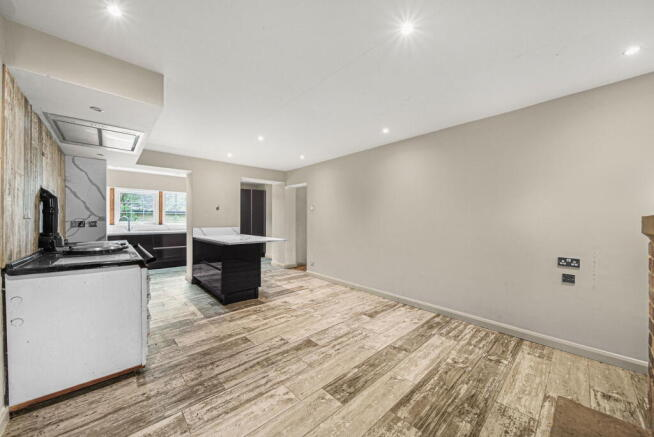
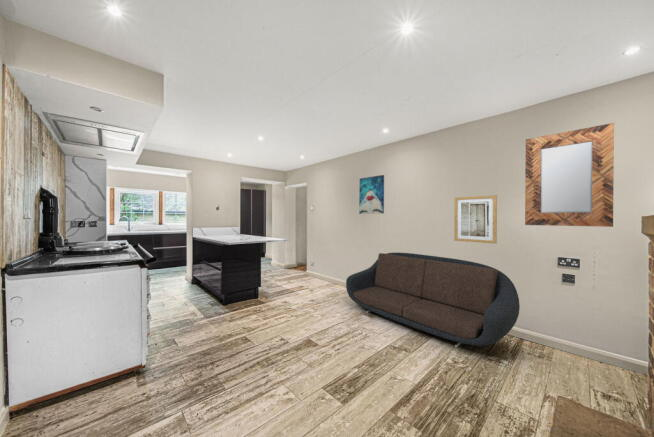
+ wall art [453,194,498,245]
+ wall art [358,174,385,215]
+ sofa [345,252,521,349]
+ home mirror [524,122,615,228]
